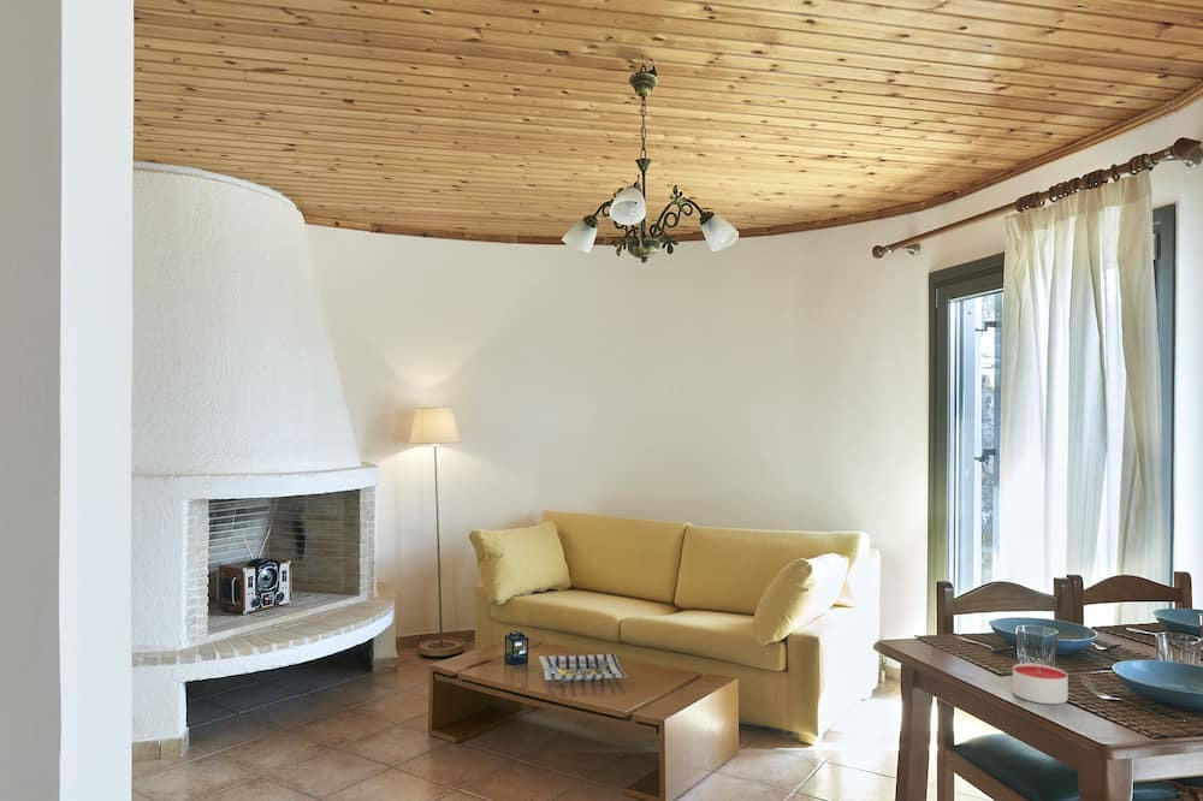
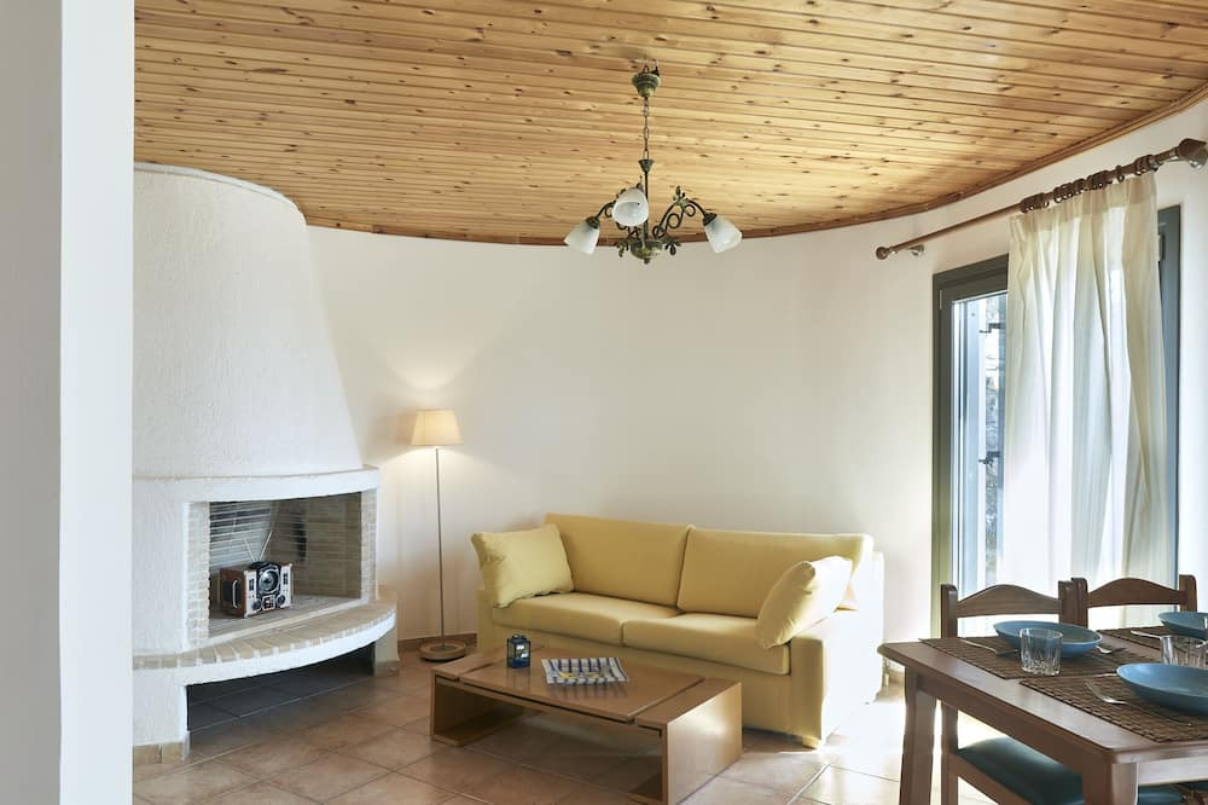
- candle [1012,663,1069,705]
